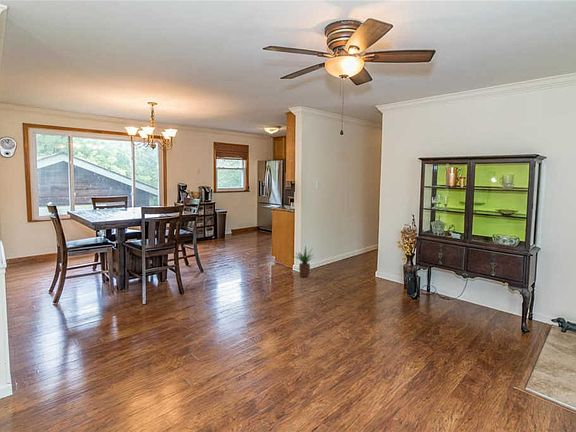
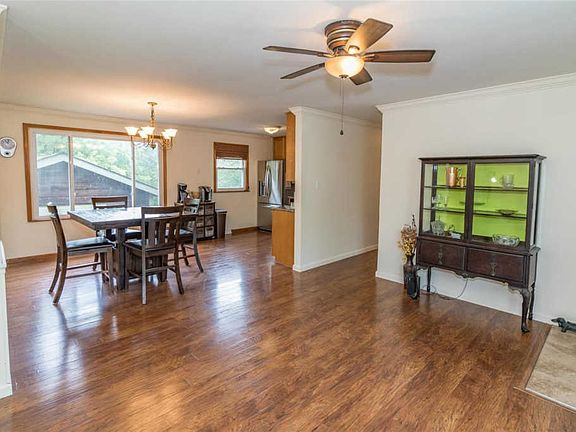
- potted plant [291,245,316,279]
